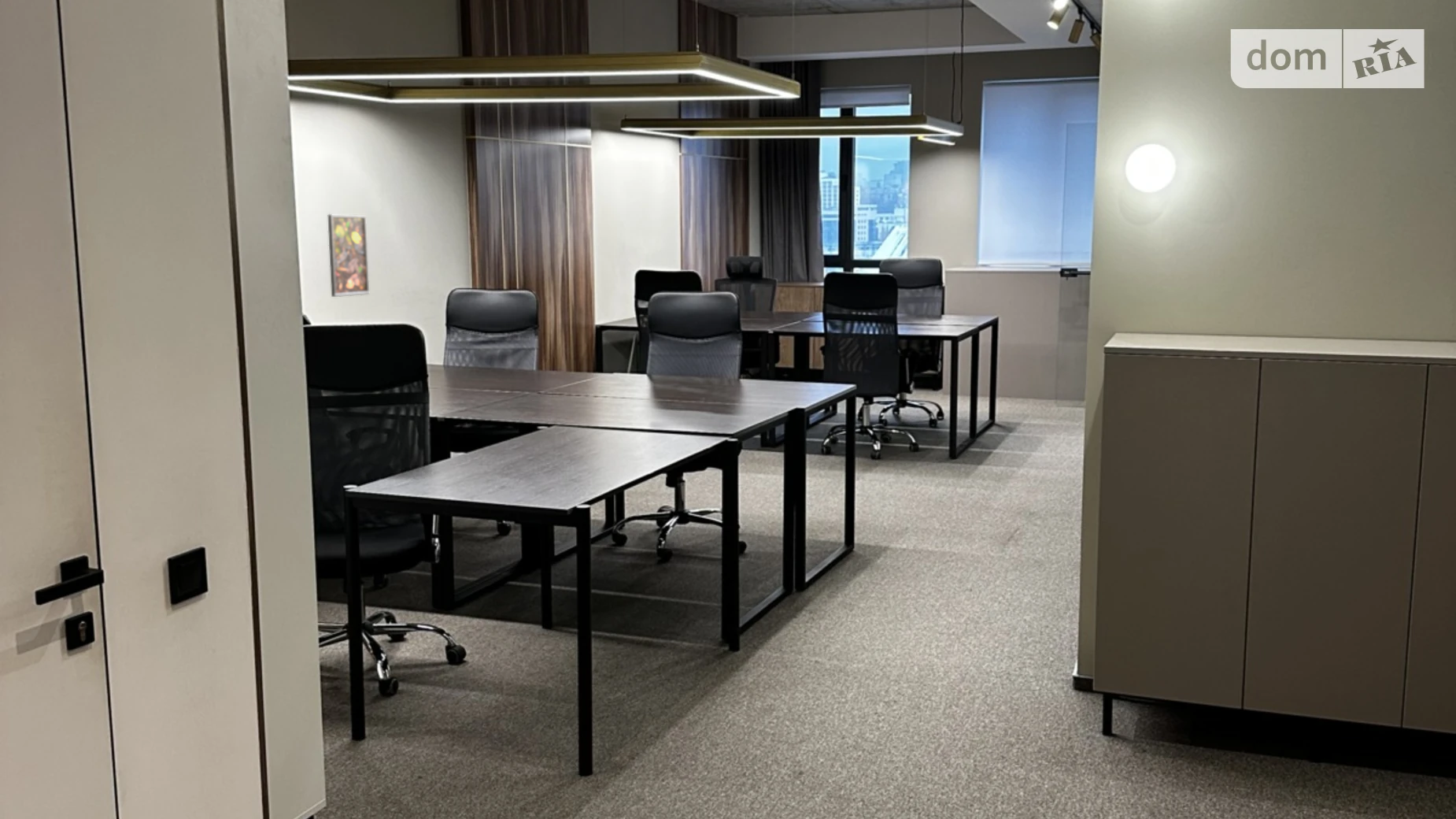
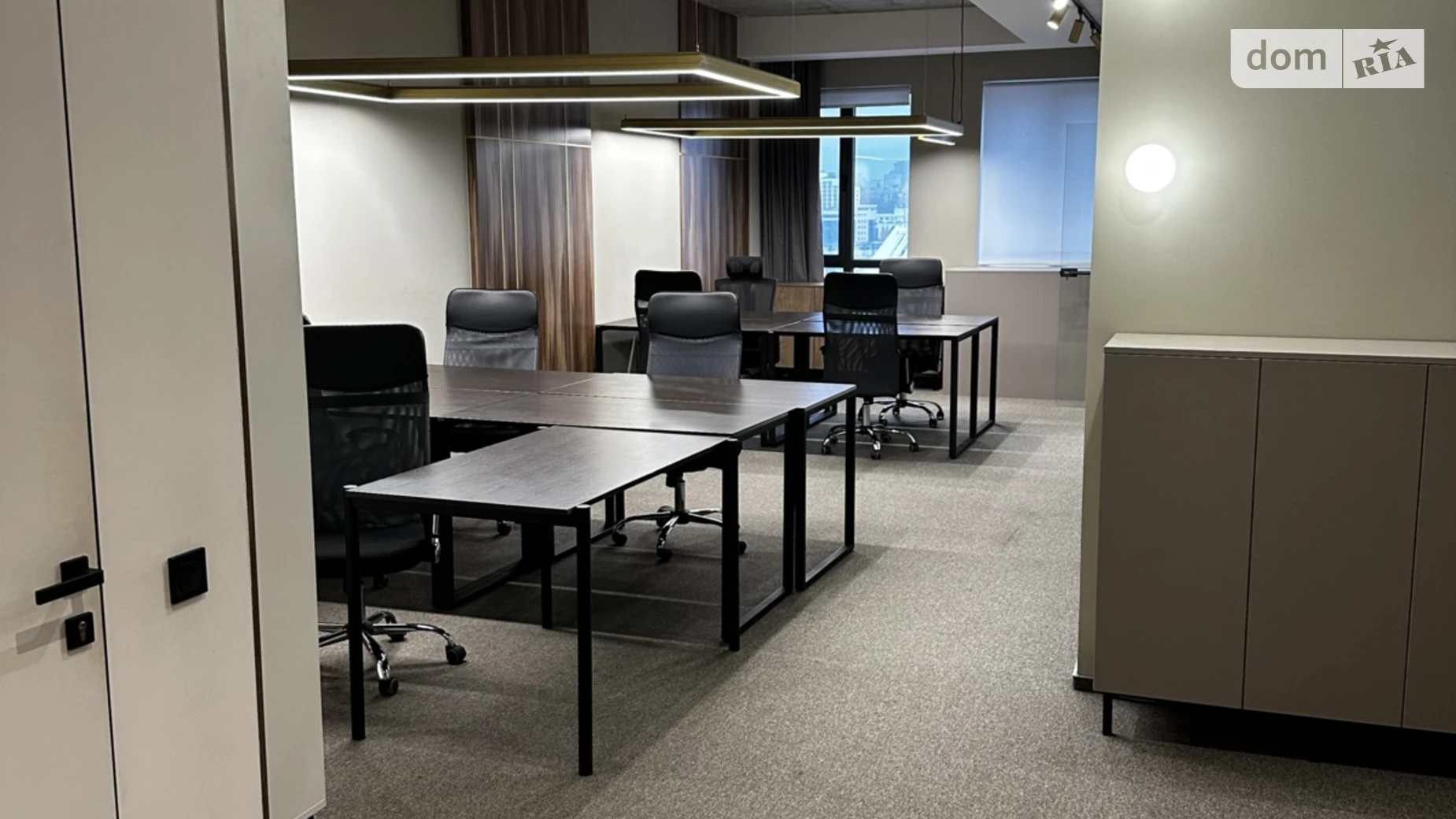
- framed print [327,213,370,298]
